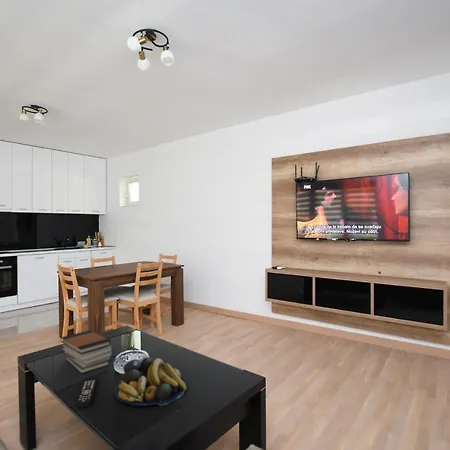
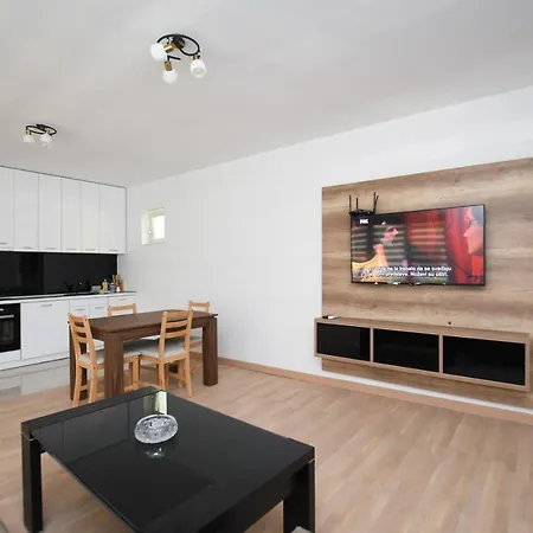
- remote control [75,376,98,408]
- fruit bowl [113,356,187,407]
- book stack [60,329,113,375]
